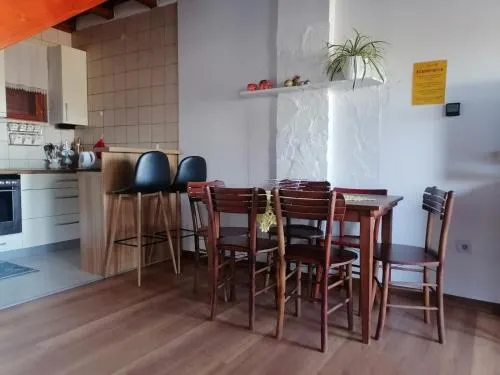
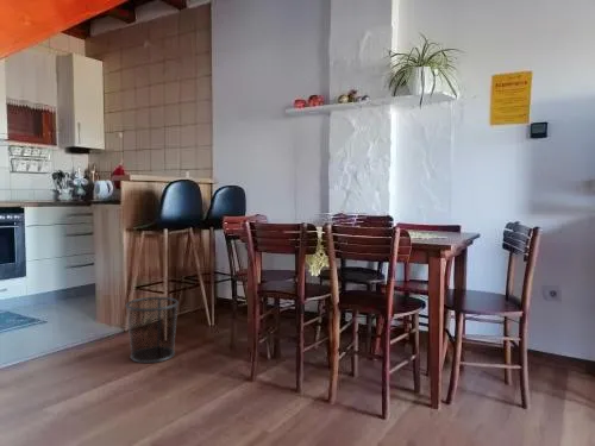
+ waste bin [124,296,180,364]
